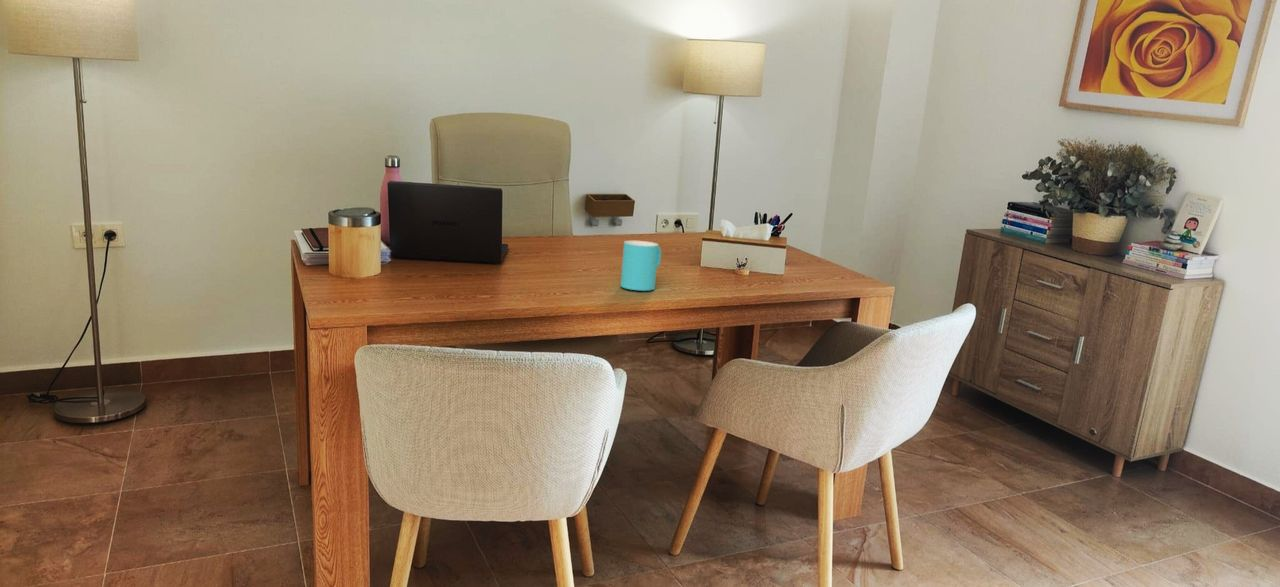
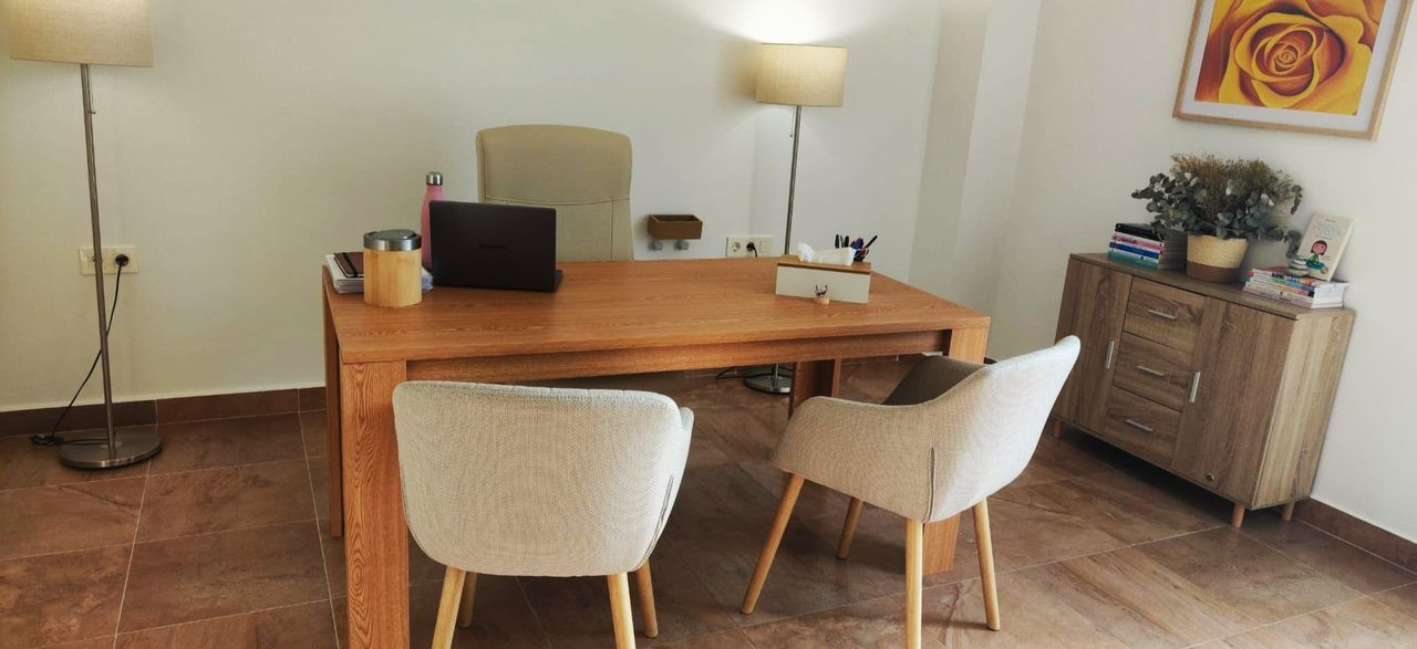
- cup [620,240,662,292]
